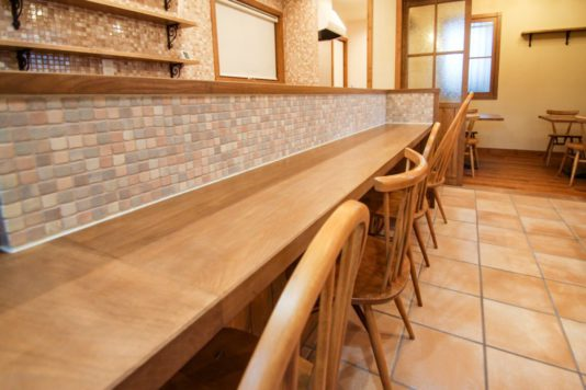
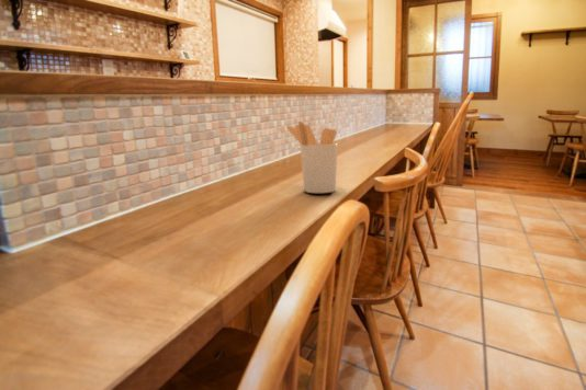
+ utensil holder [285,119,339,194]
